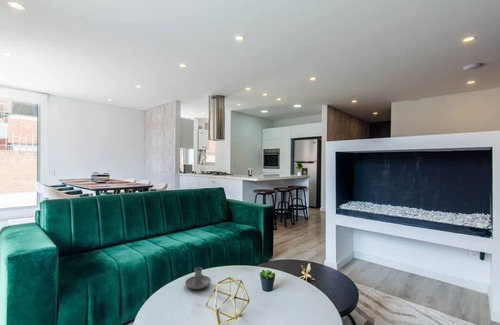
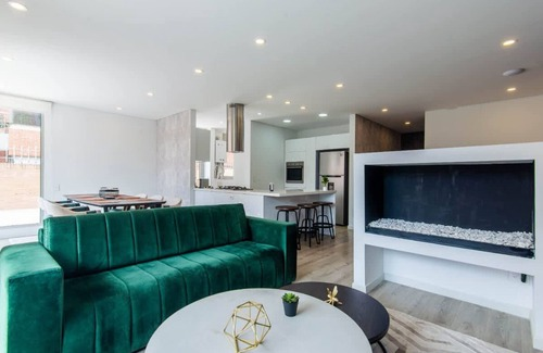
- candle holder [184,266,212,290]
